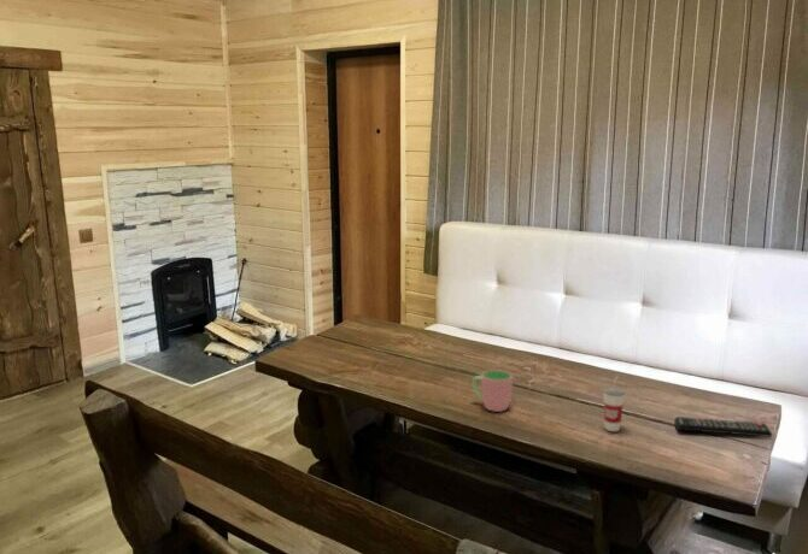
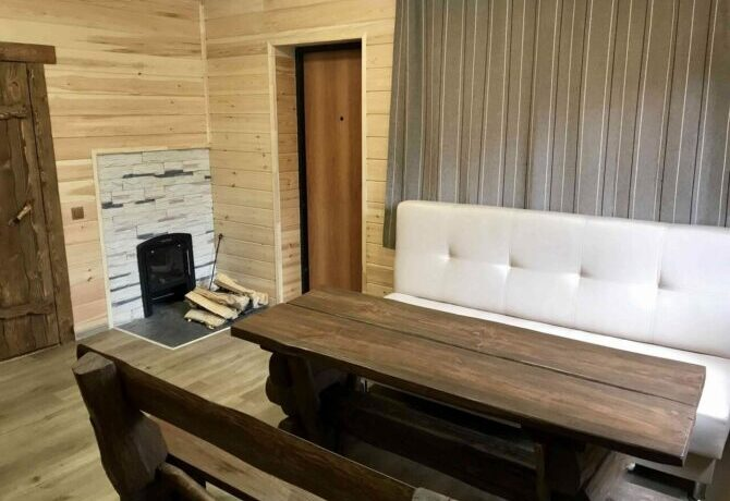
- cup [472,369,514,413]
- remote control [673,416,774,438]
- cup [602,375,626,432]
